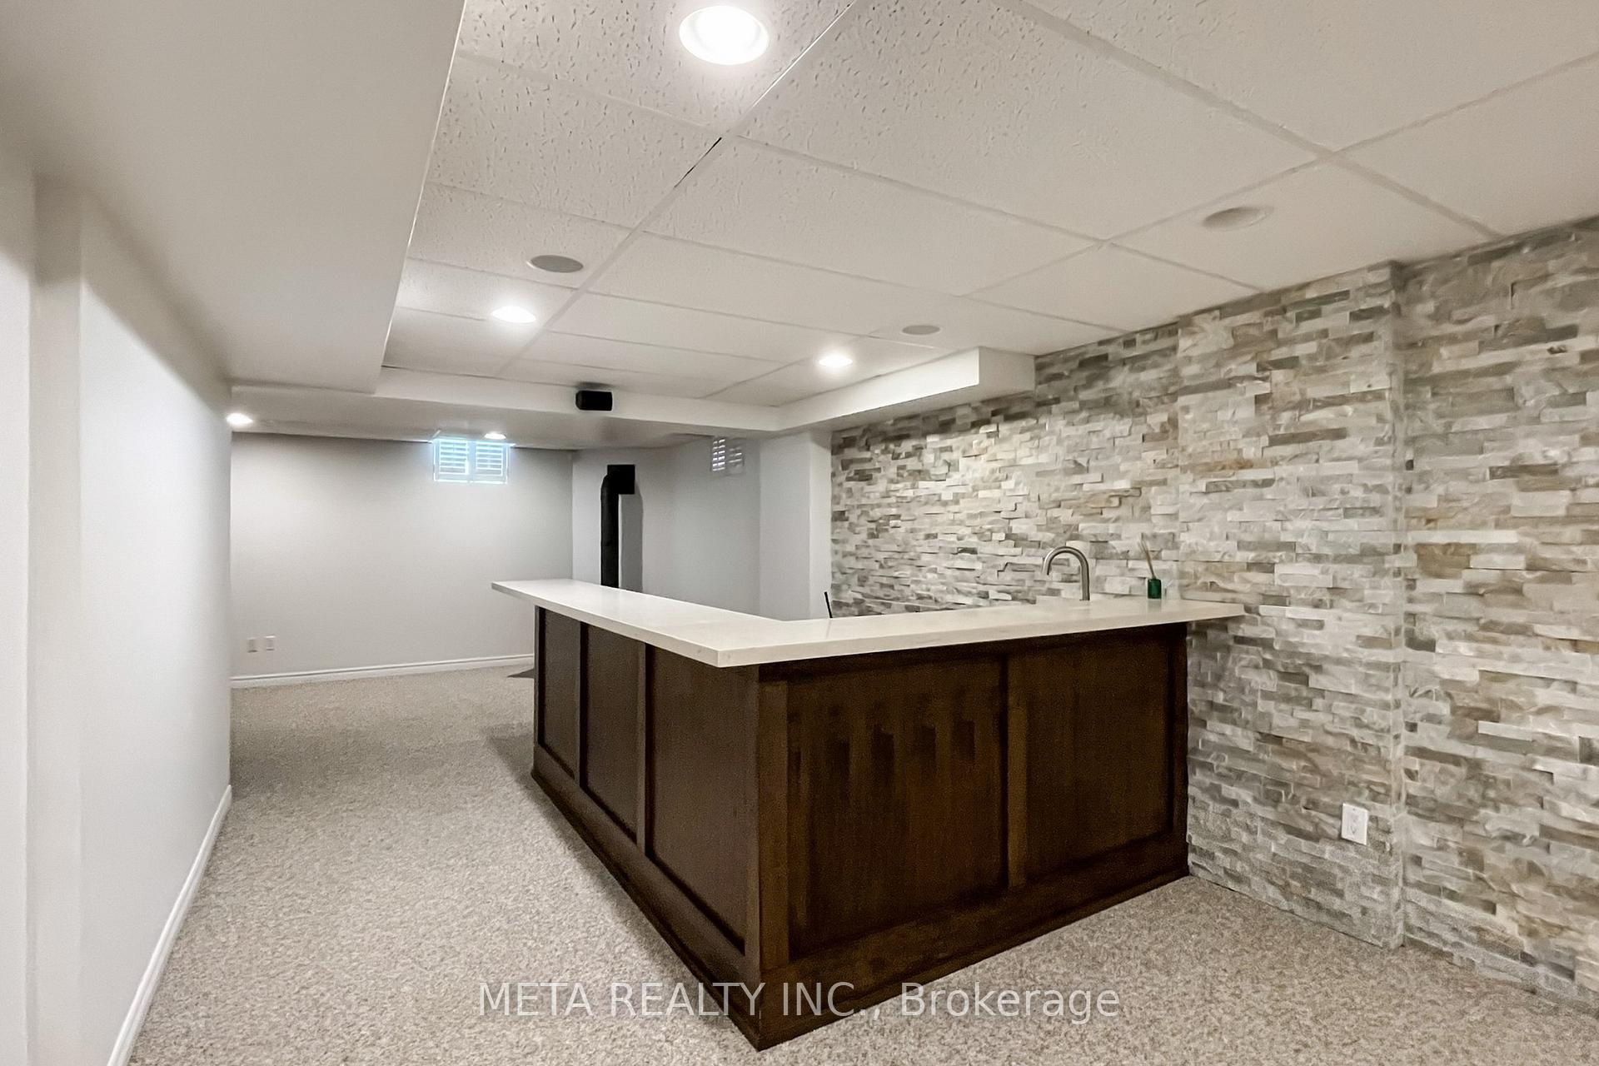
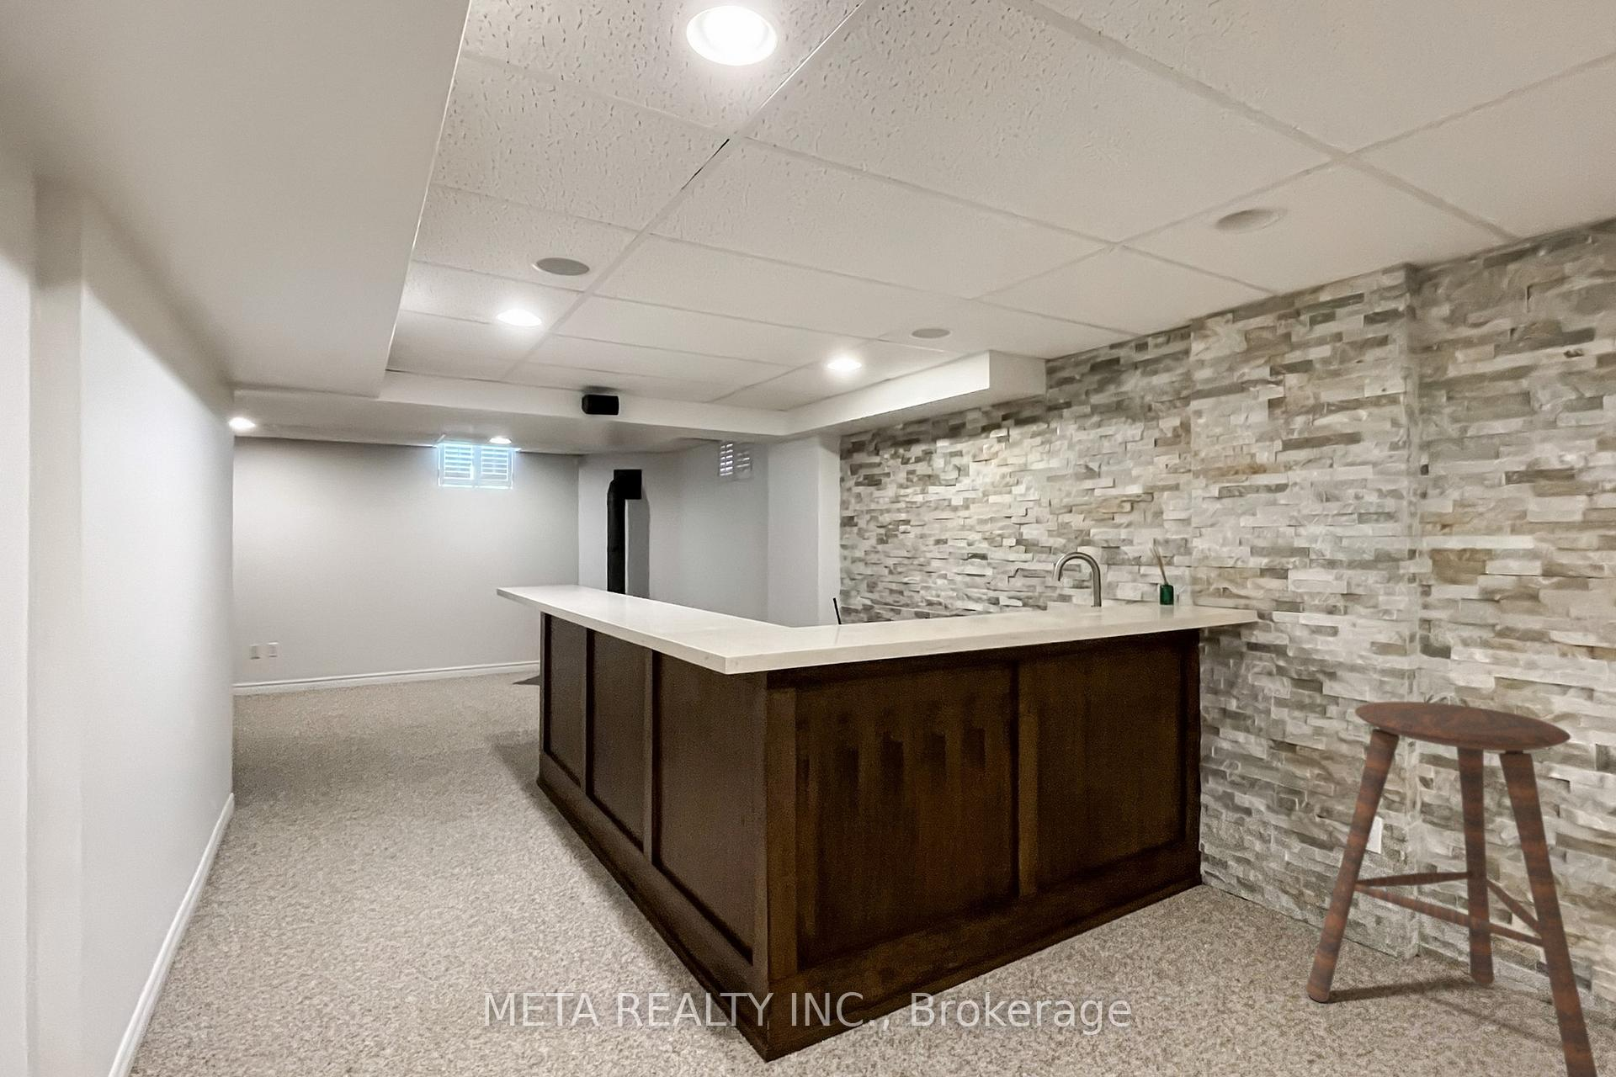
+ bar stool [1305,701,1598,1077]
